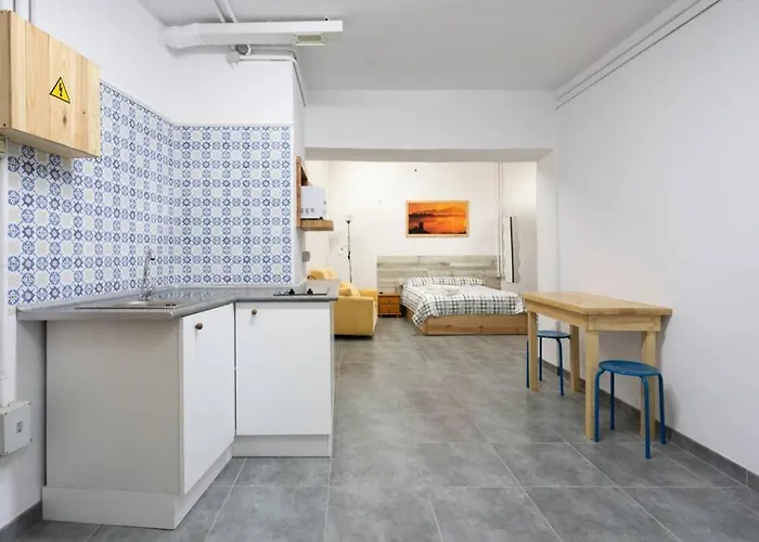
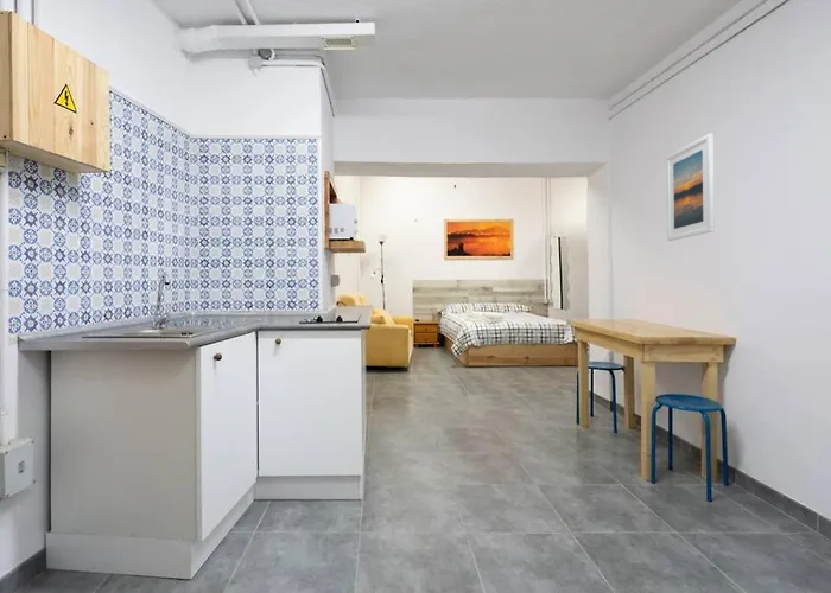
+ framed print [665,133,716,242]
